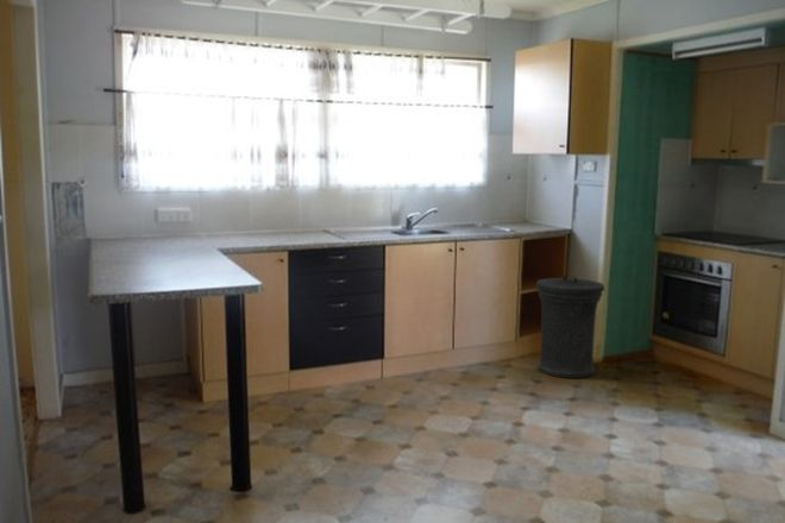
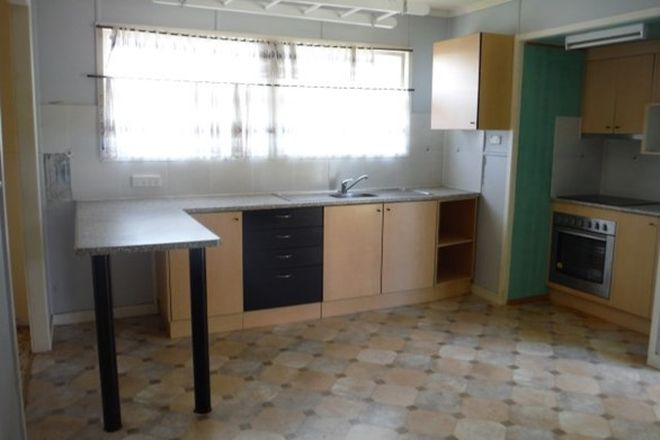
- trash can [535,275,605,379]
